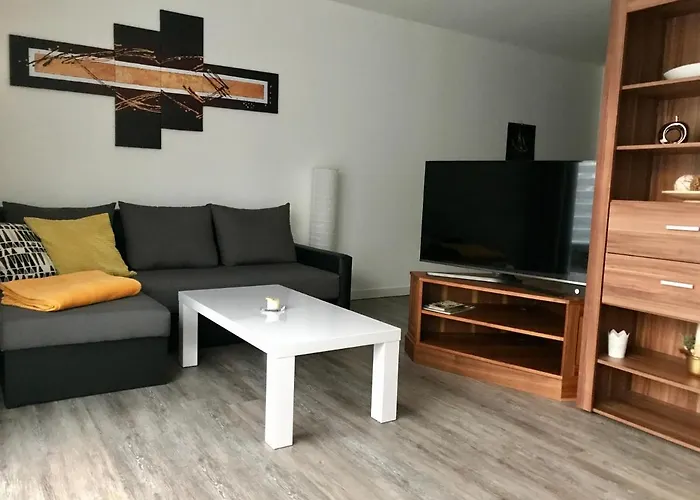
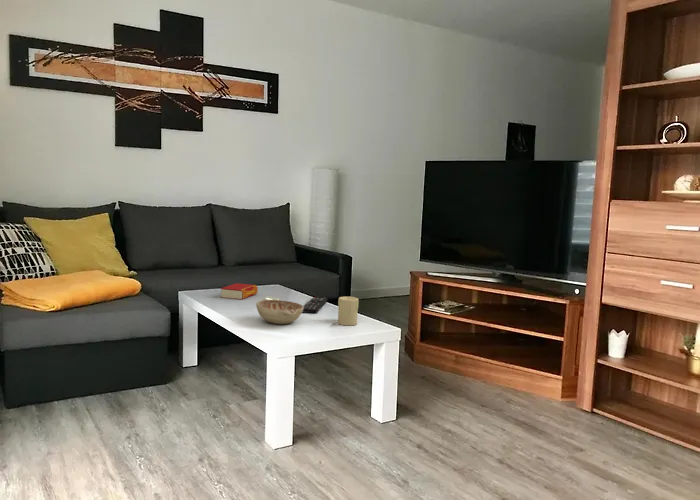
+ decorative bowl [255,298,304,325]
+ remote control [302,296,328,314]
+ candle [337,295,360,326]
+ book [220,282,259,301]
